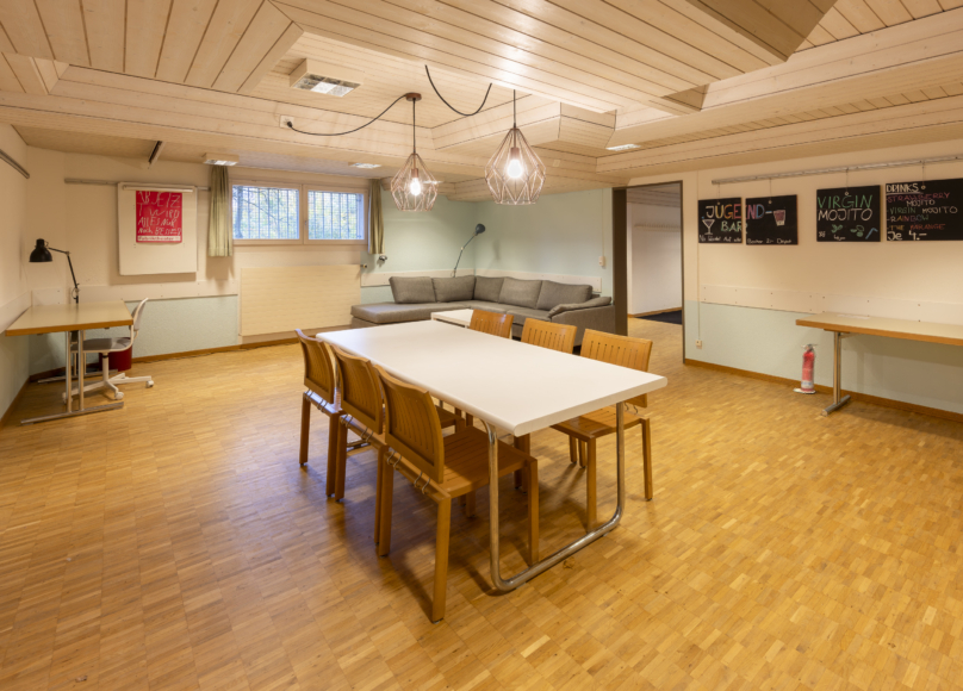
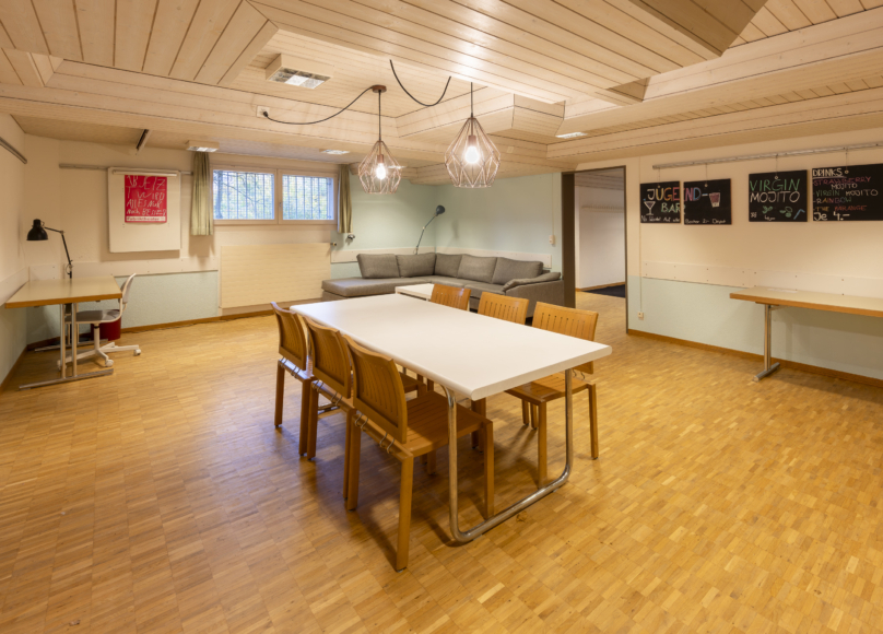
- fire extinguisher [793,343,820,394]
